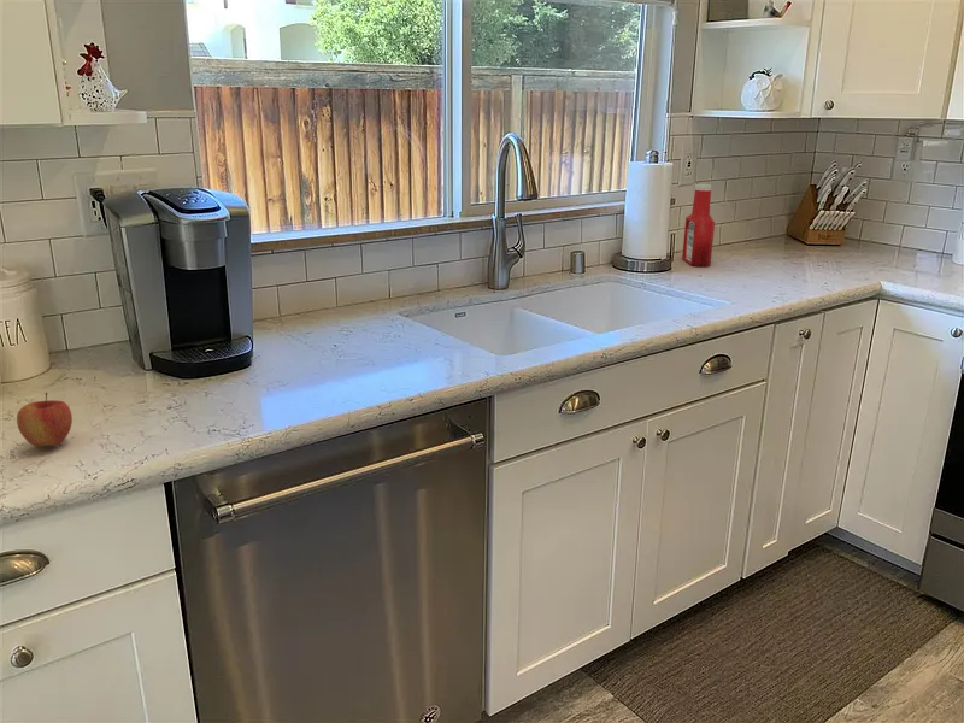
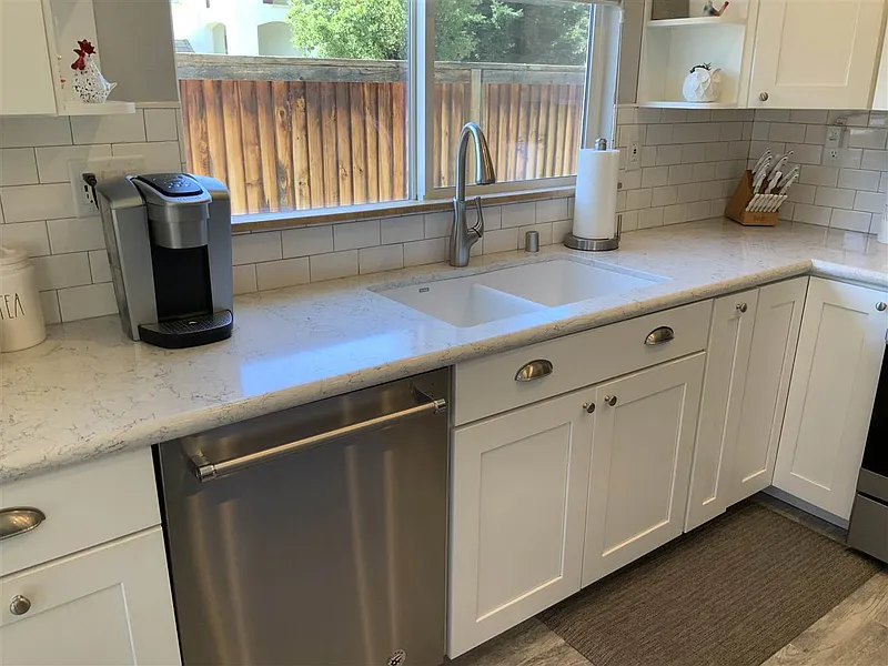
- soap bottle [681,183,716,268]
- apple [16,392,74,448]
